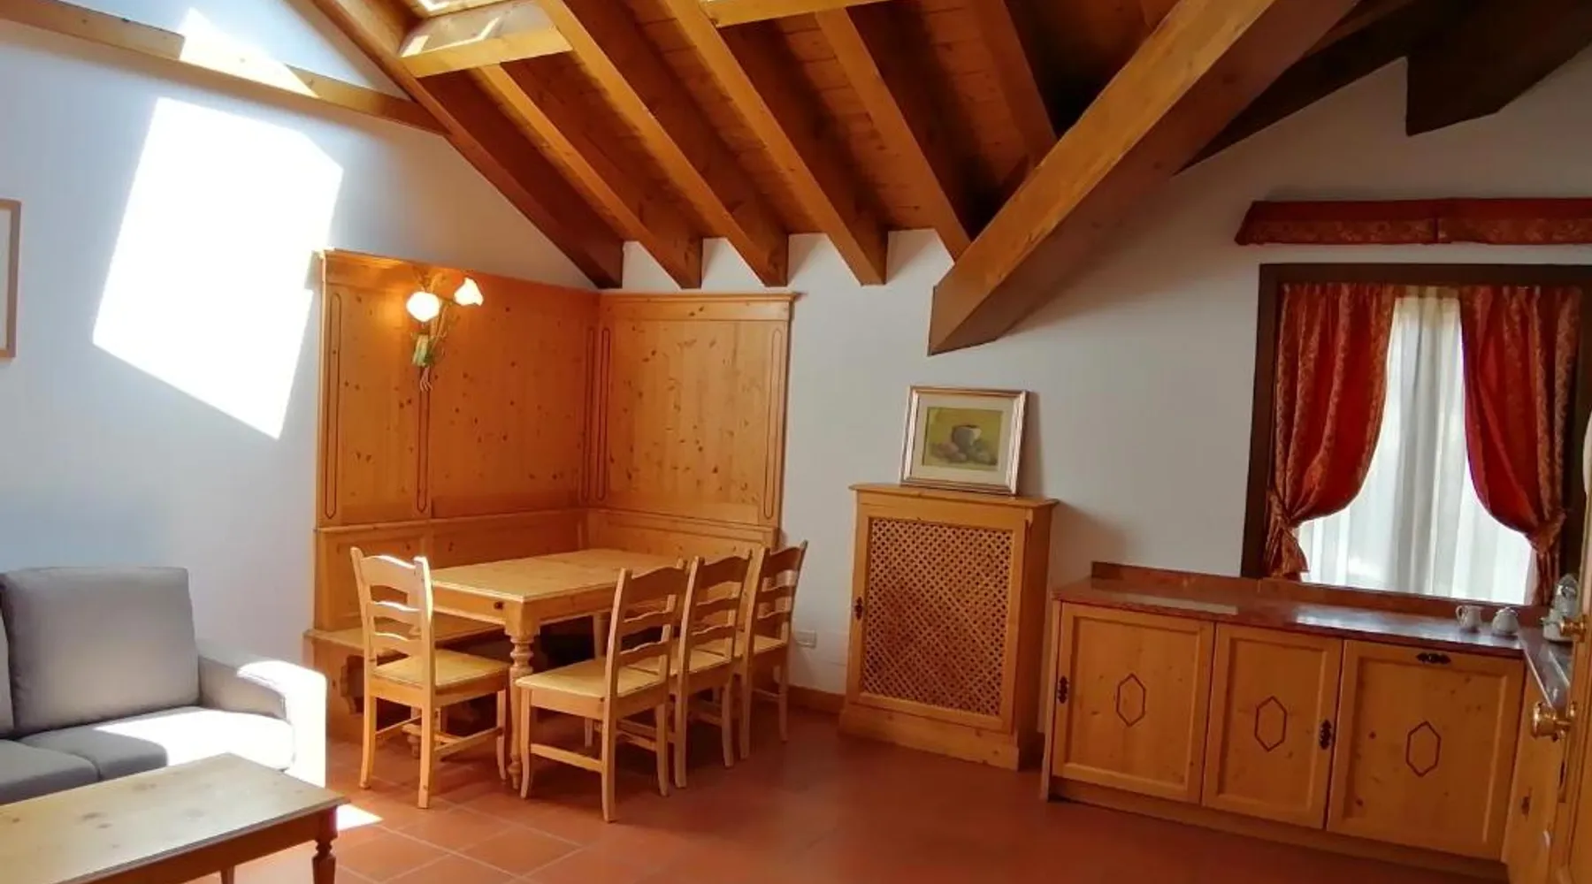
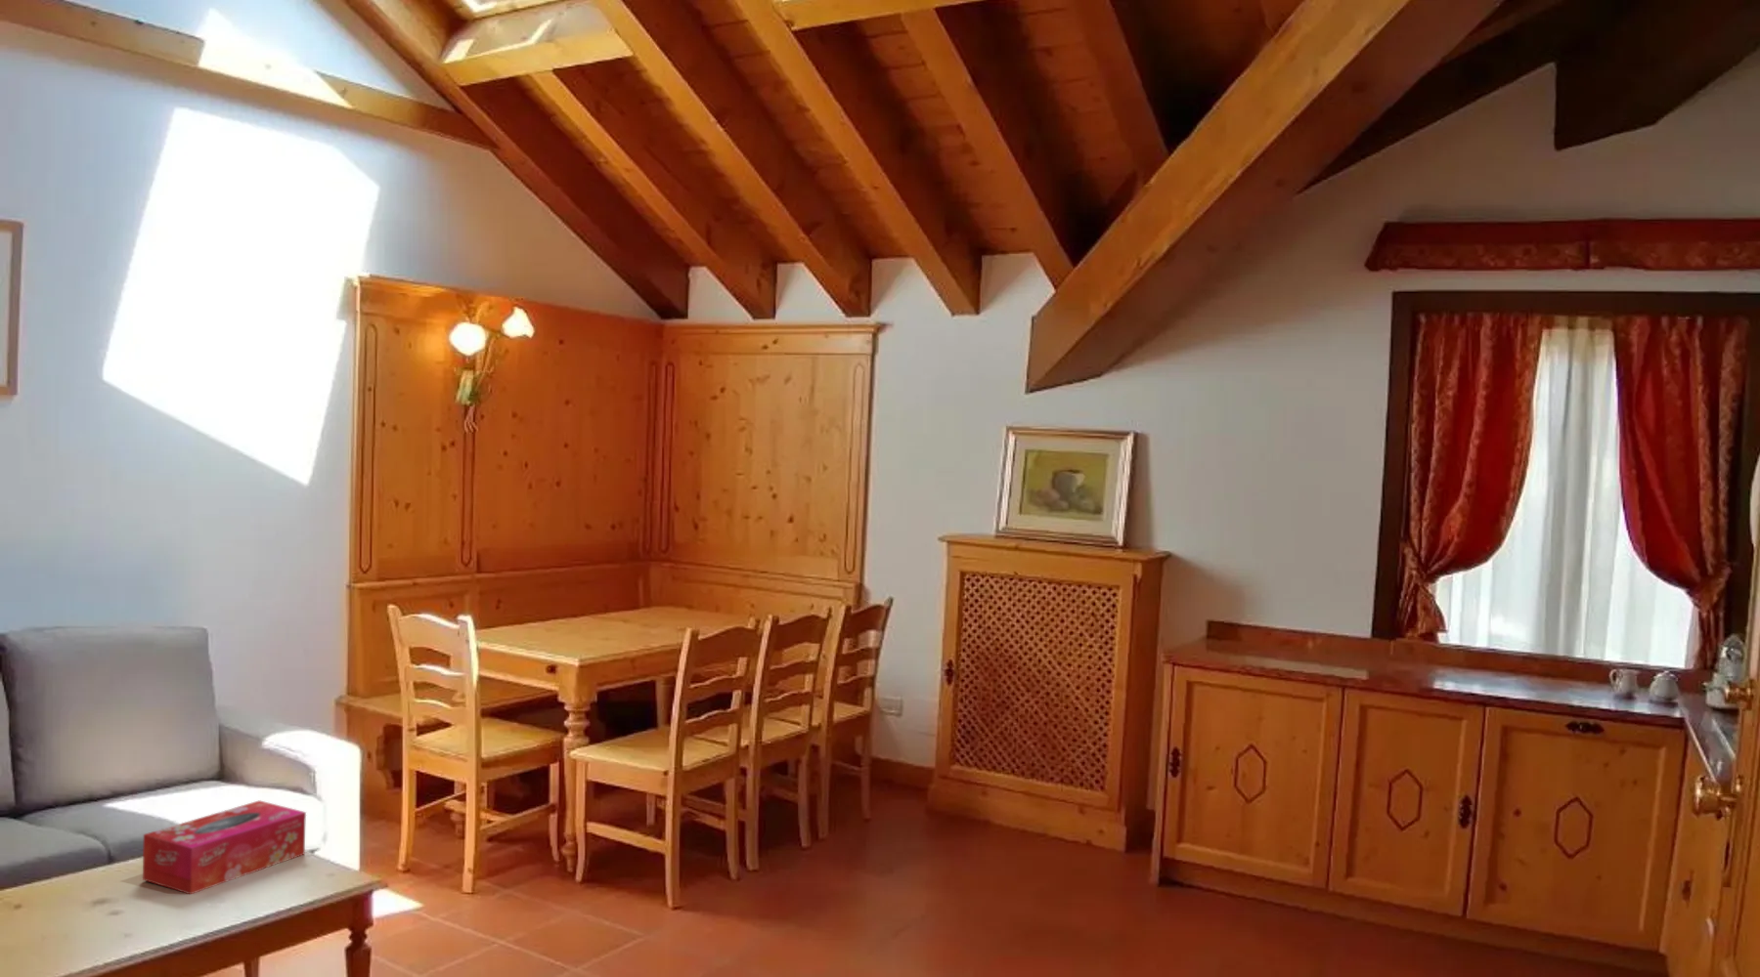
+ tissue box [142,799,307,895]
